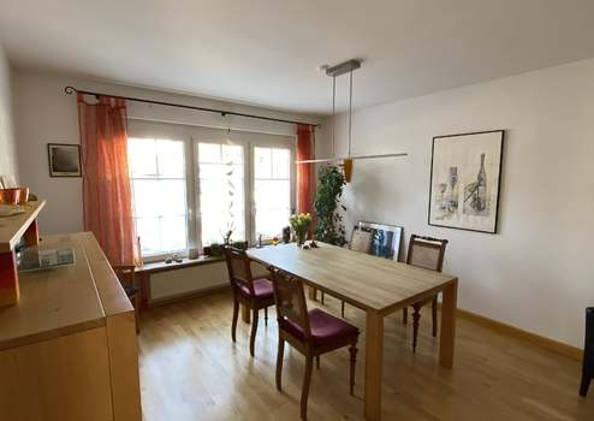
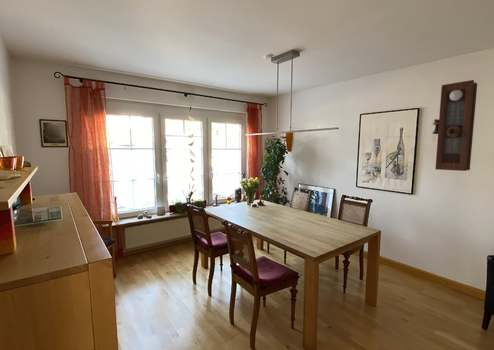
+ pendulum clock [432,79,478,172]
